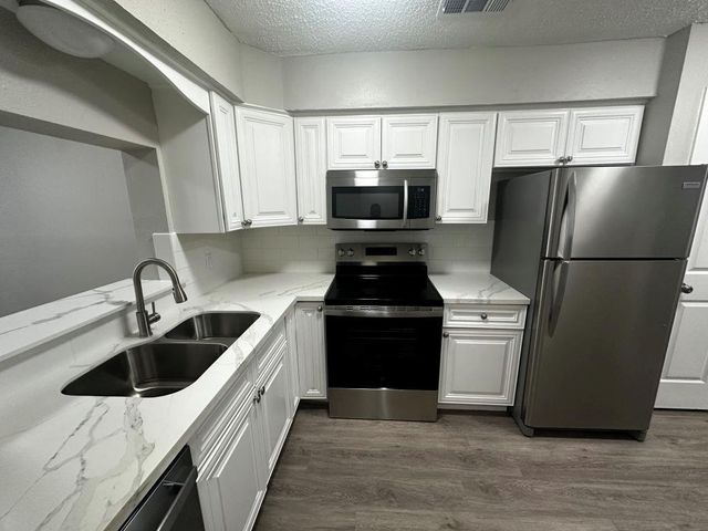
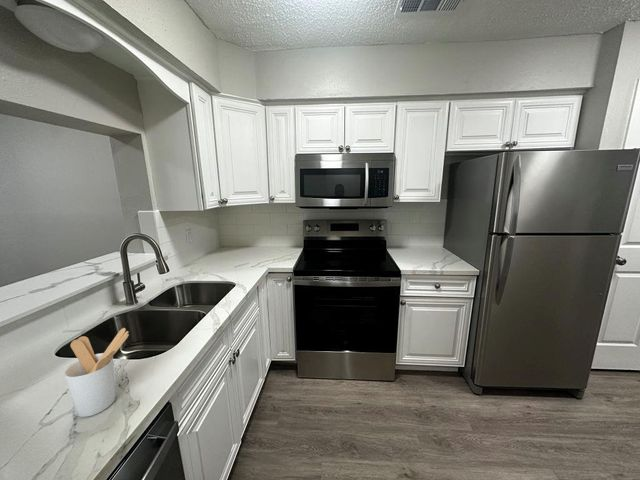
+ utensil holder [63,327,130,418]
